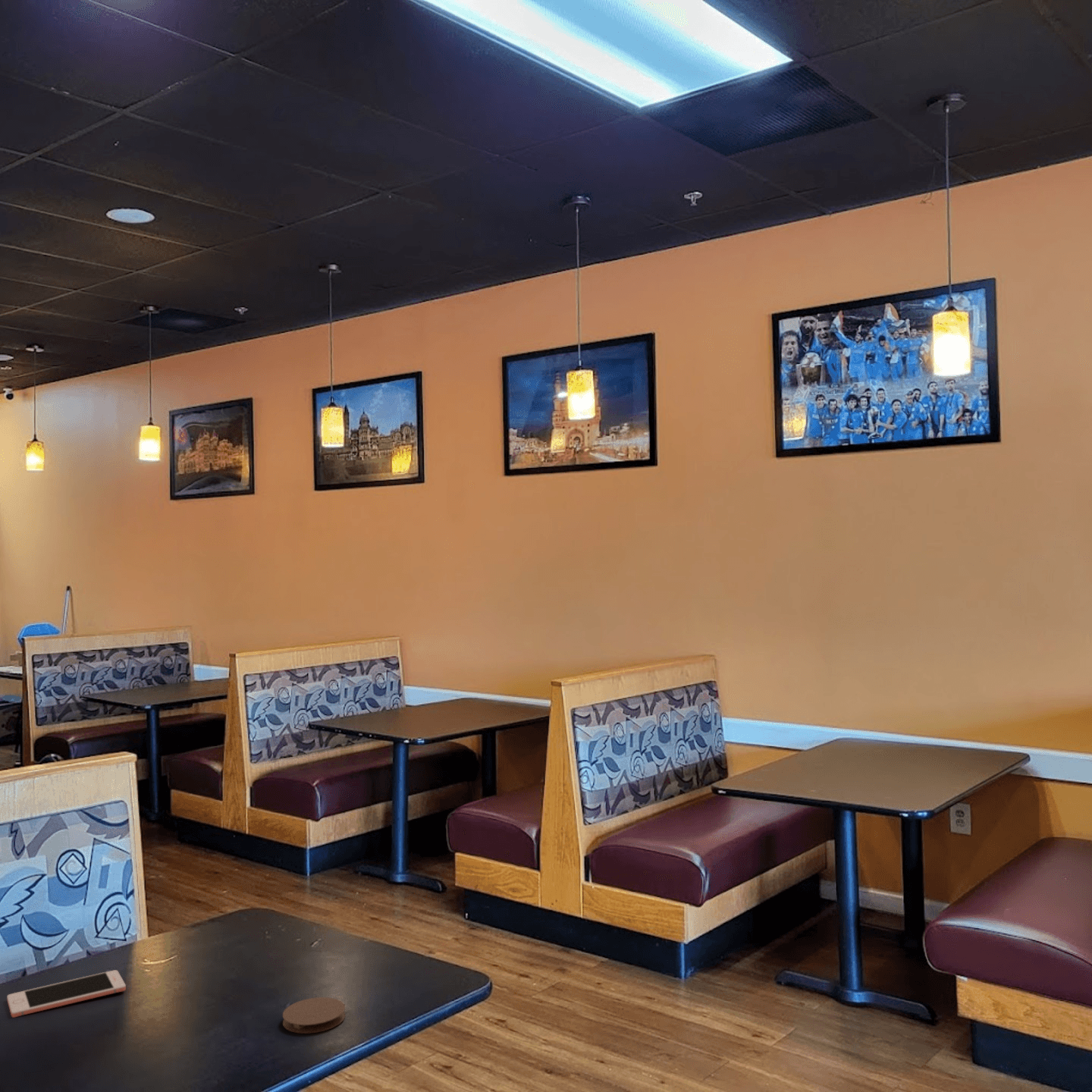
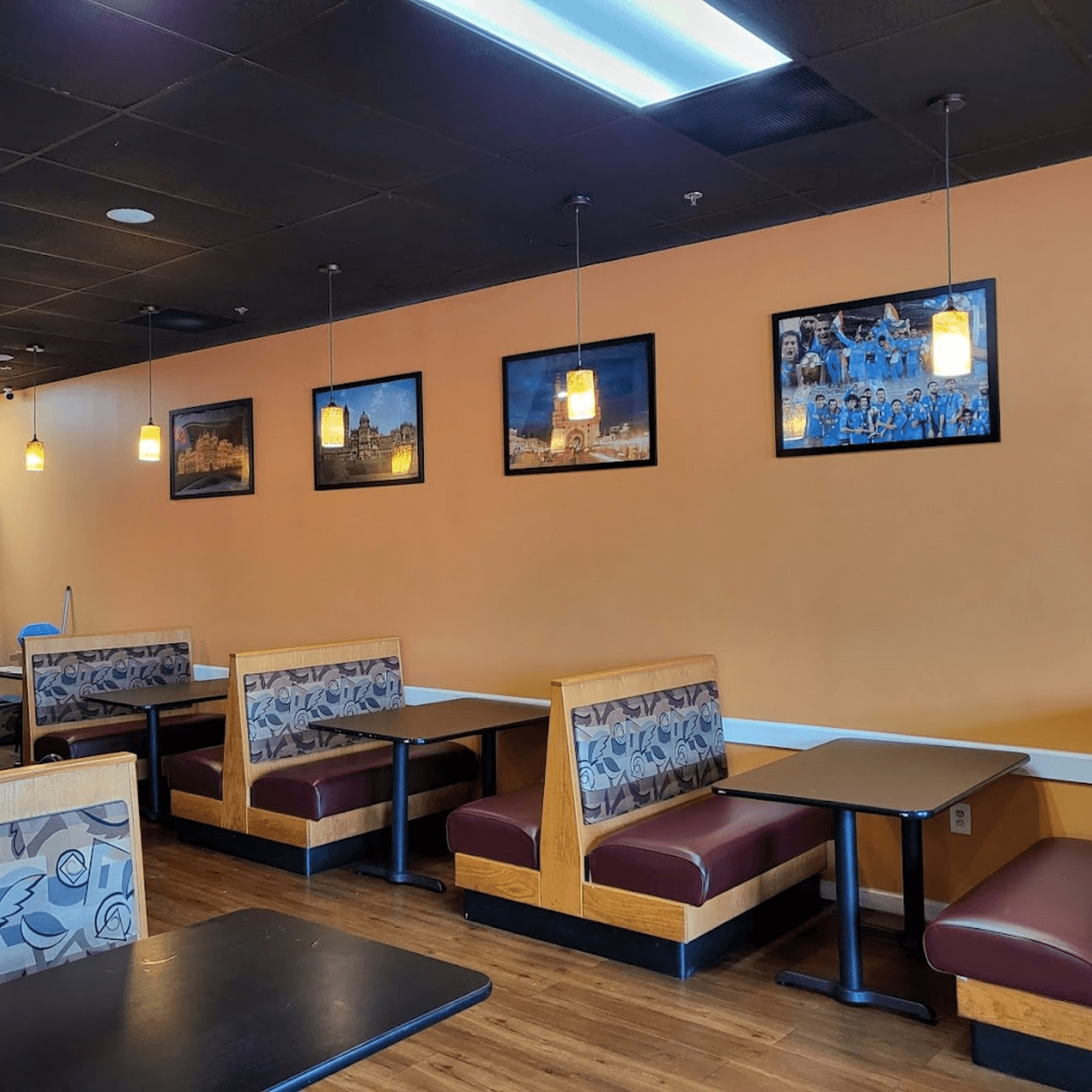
- coaster [282,996,346,1034]
- cell phone [6,969,127,1018]
